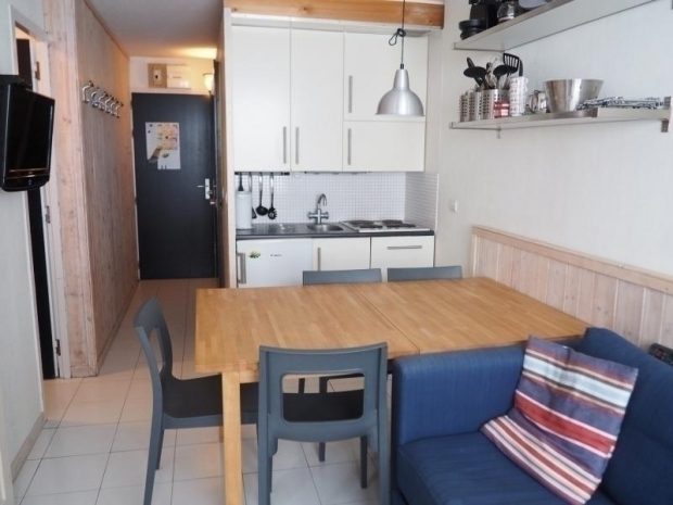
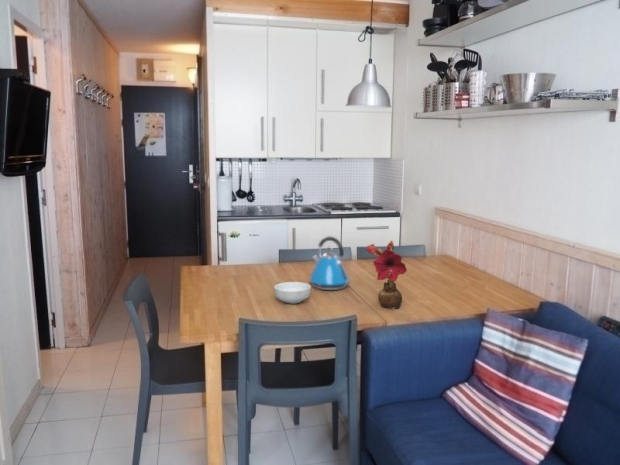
+ cereal bowl [273,281,312,305]
+ flower [365,239,408,310]
+ kettle [309,236,351,291]
